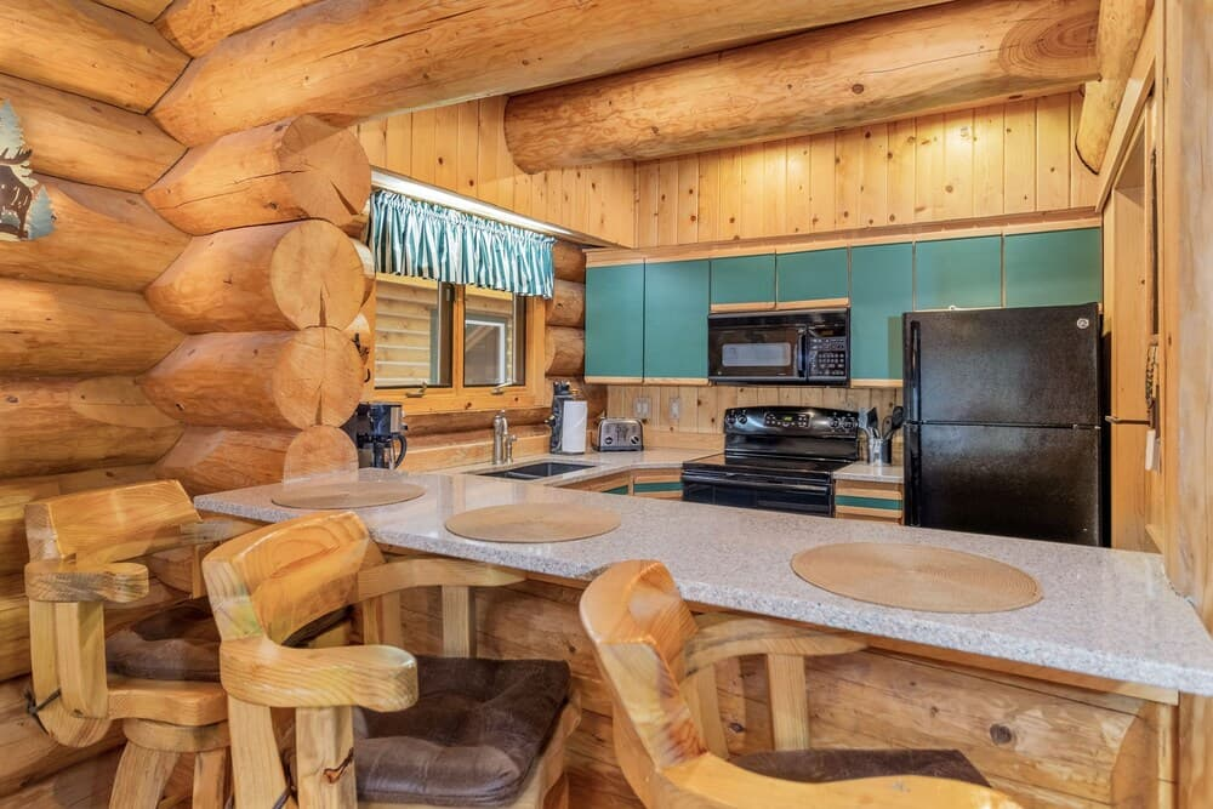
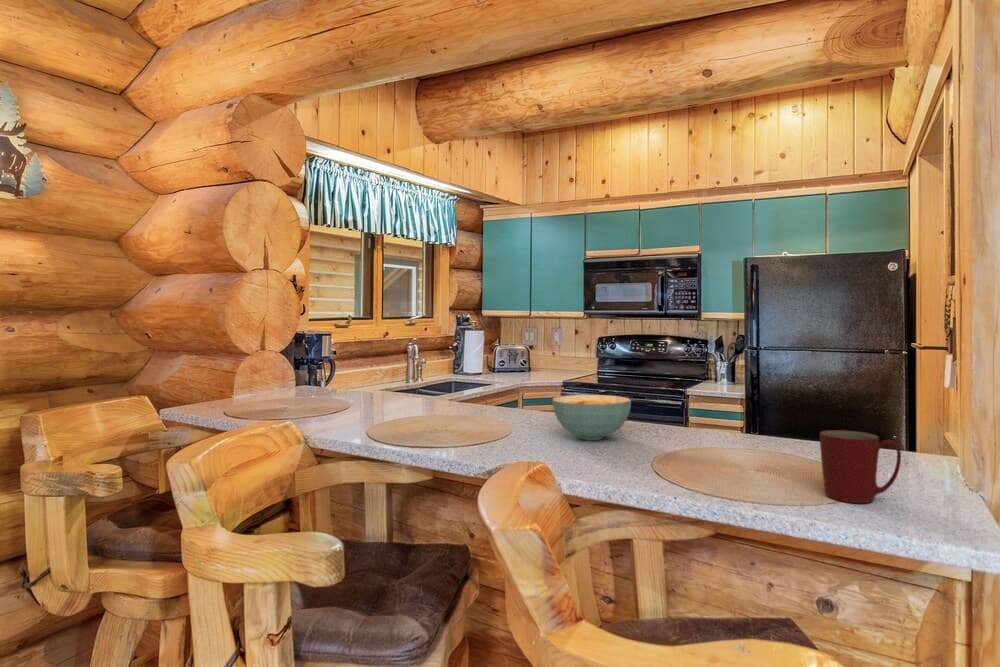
+ mug [819,429,902,504]
+ cereal bowl [552,394,632,441]
